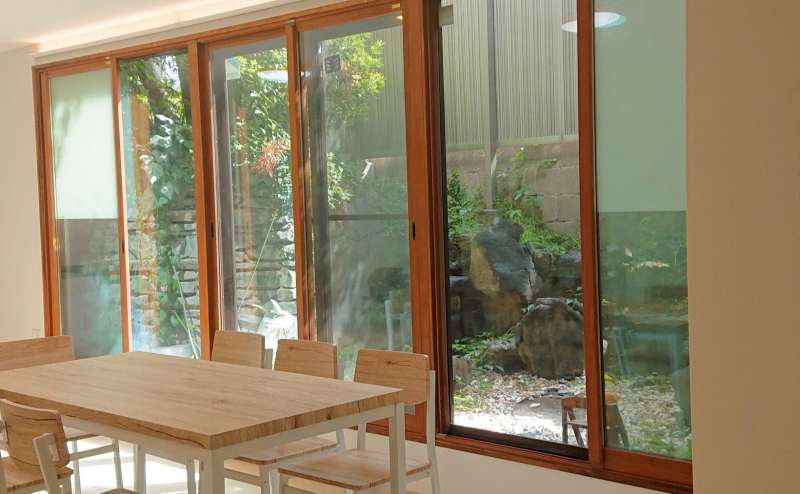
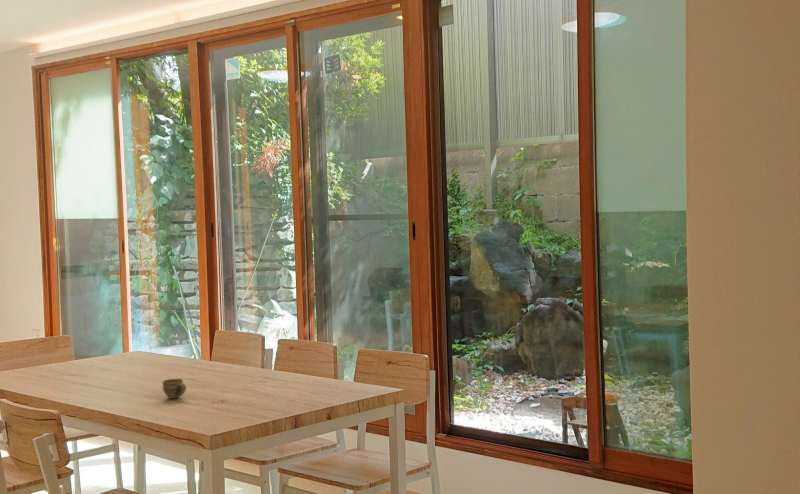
+ cup [161,378,187,400]
